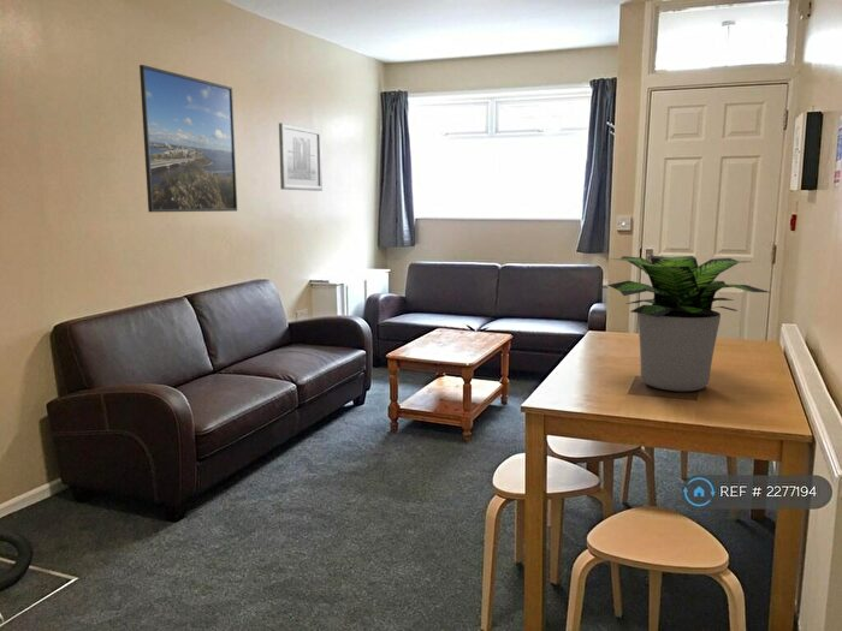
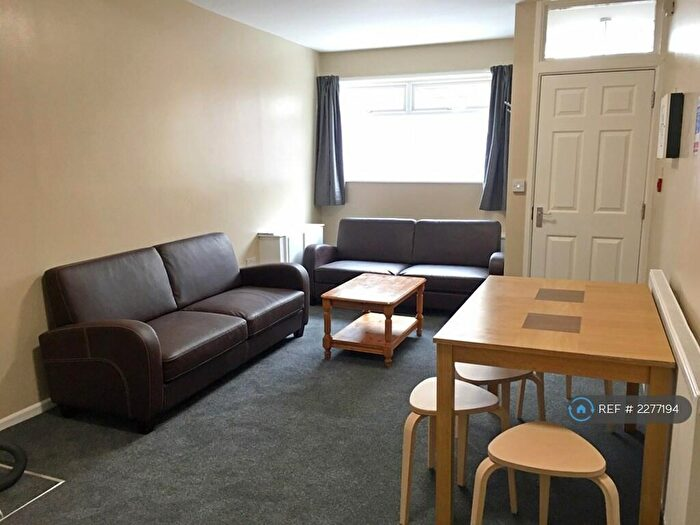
- potted plant [606,255,770,393]
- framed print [138,64,238,213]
- wall art [278,121,324,192]
